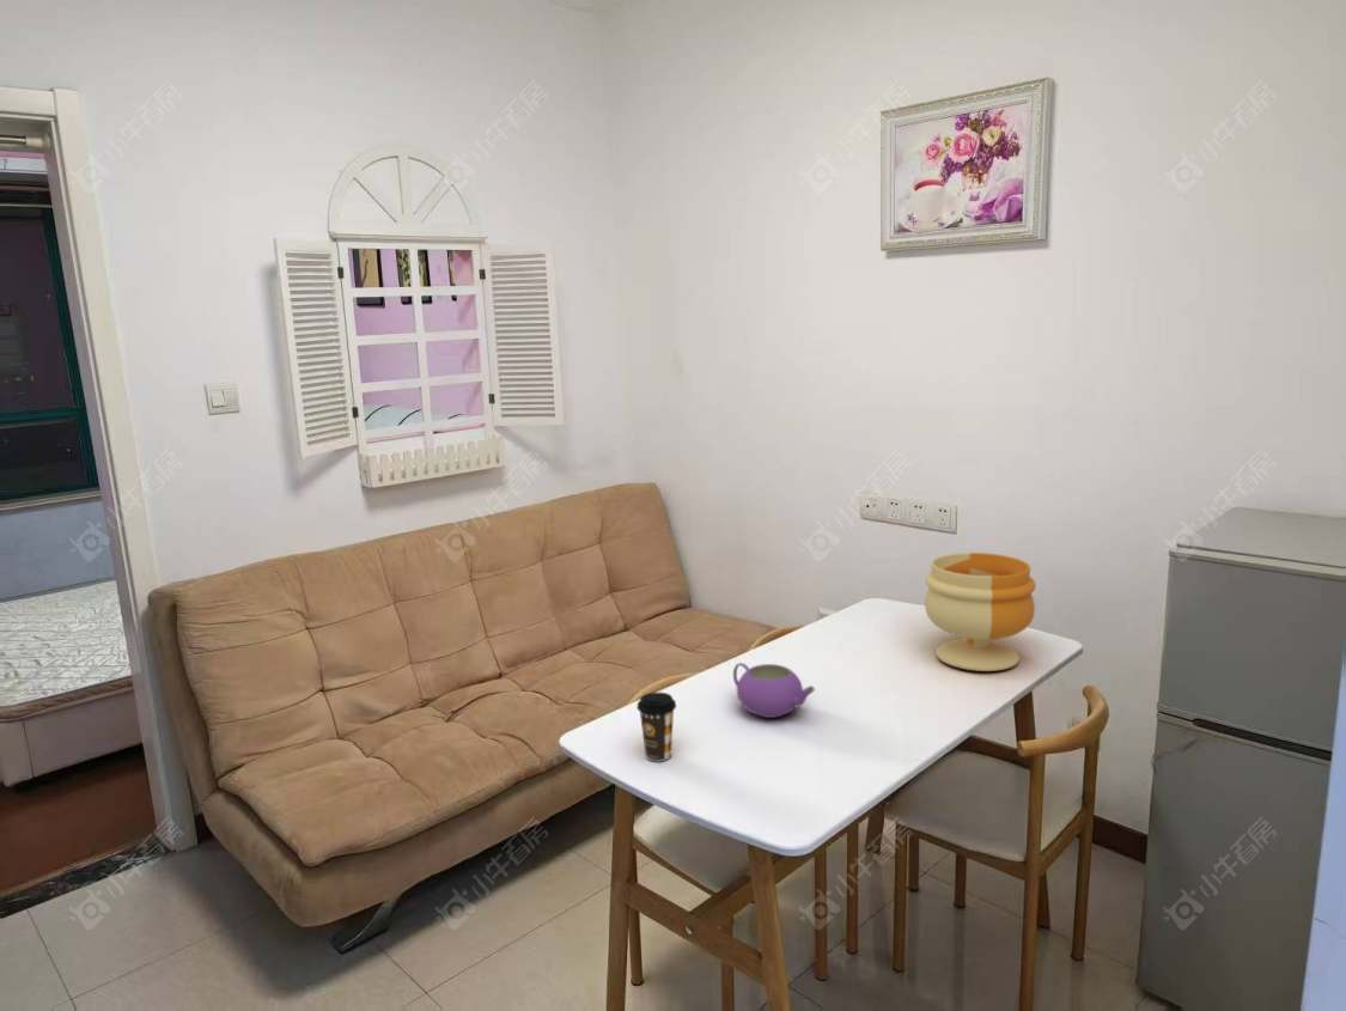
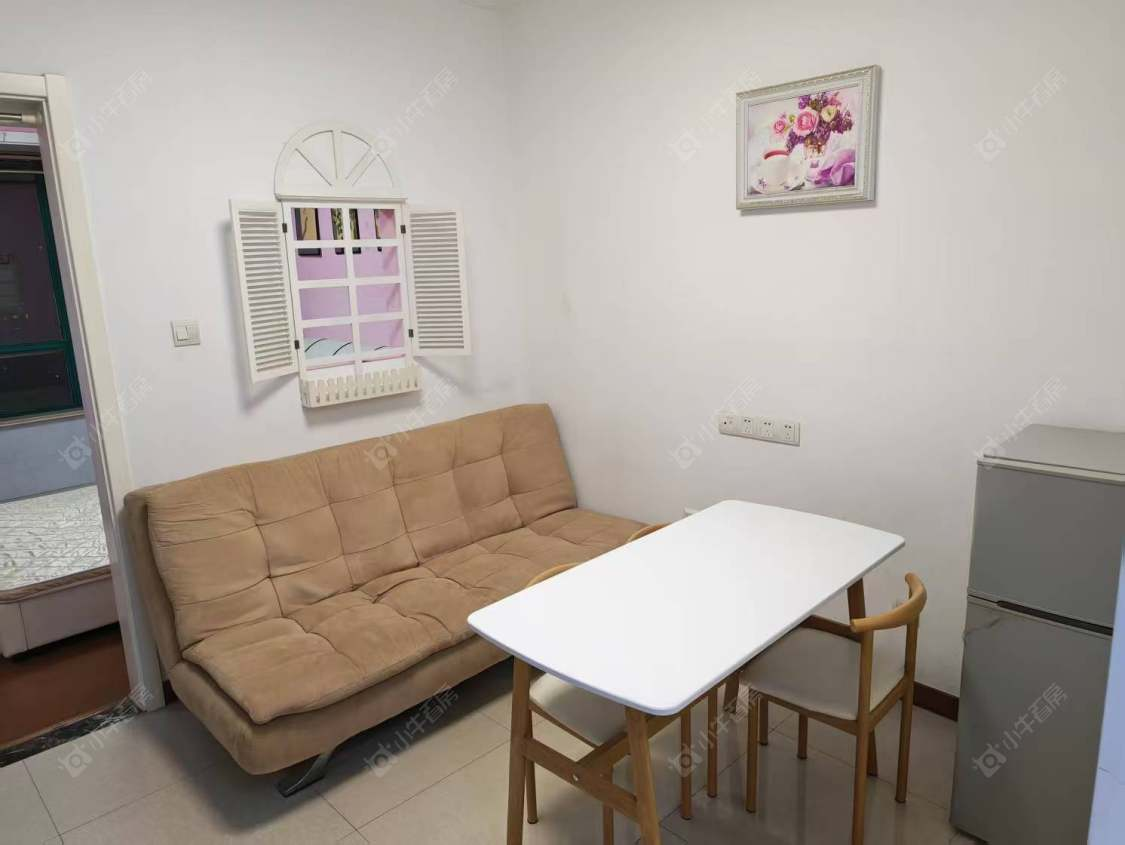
- footed bowl [924,552,1037,672]
- coffee cup [635,692,677,762]
- teapot [732,662,816,719]
